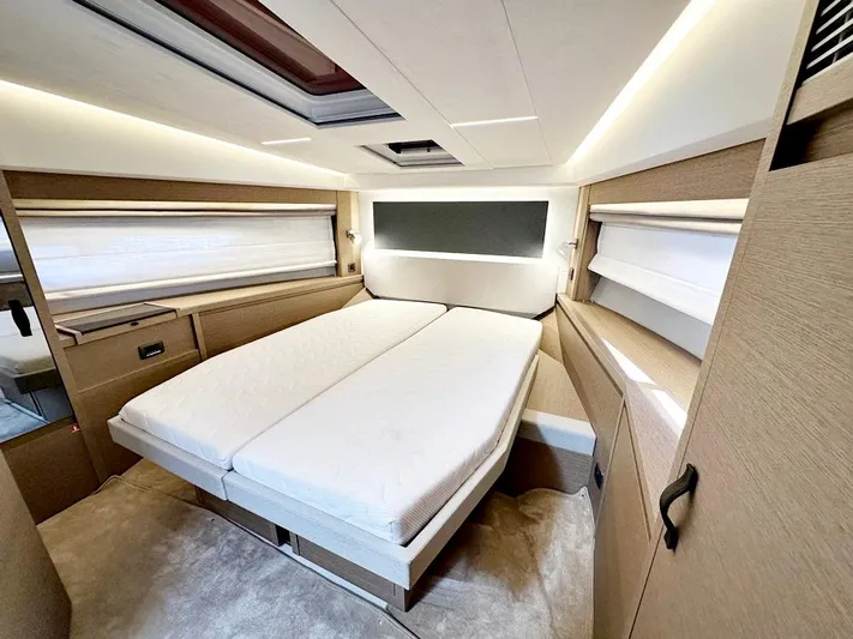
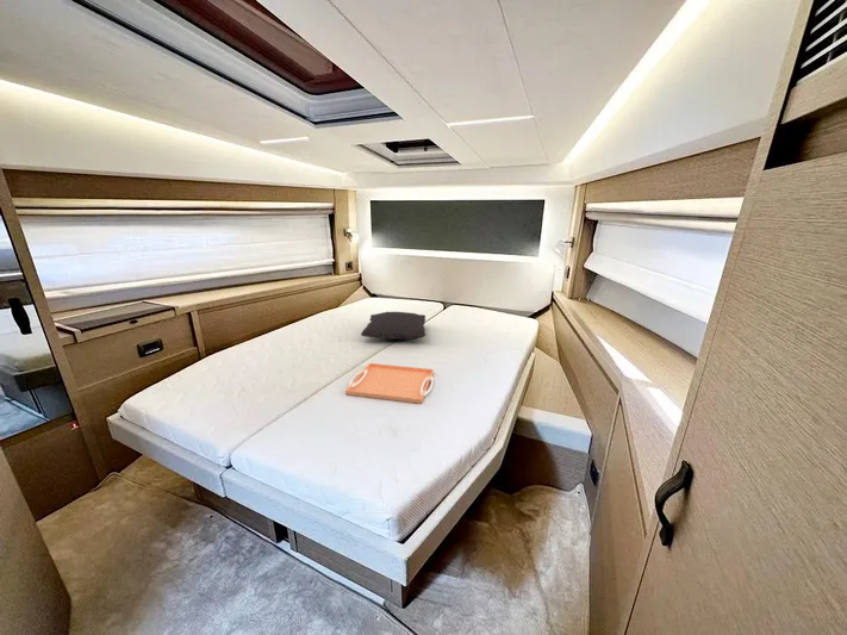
+ pillow [360,311,426,341]
+ serving tray [344,362,435,405]
